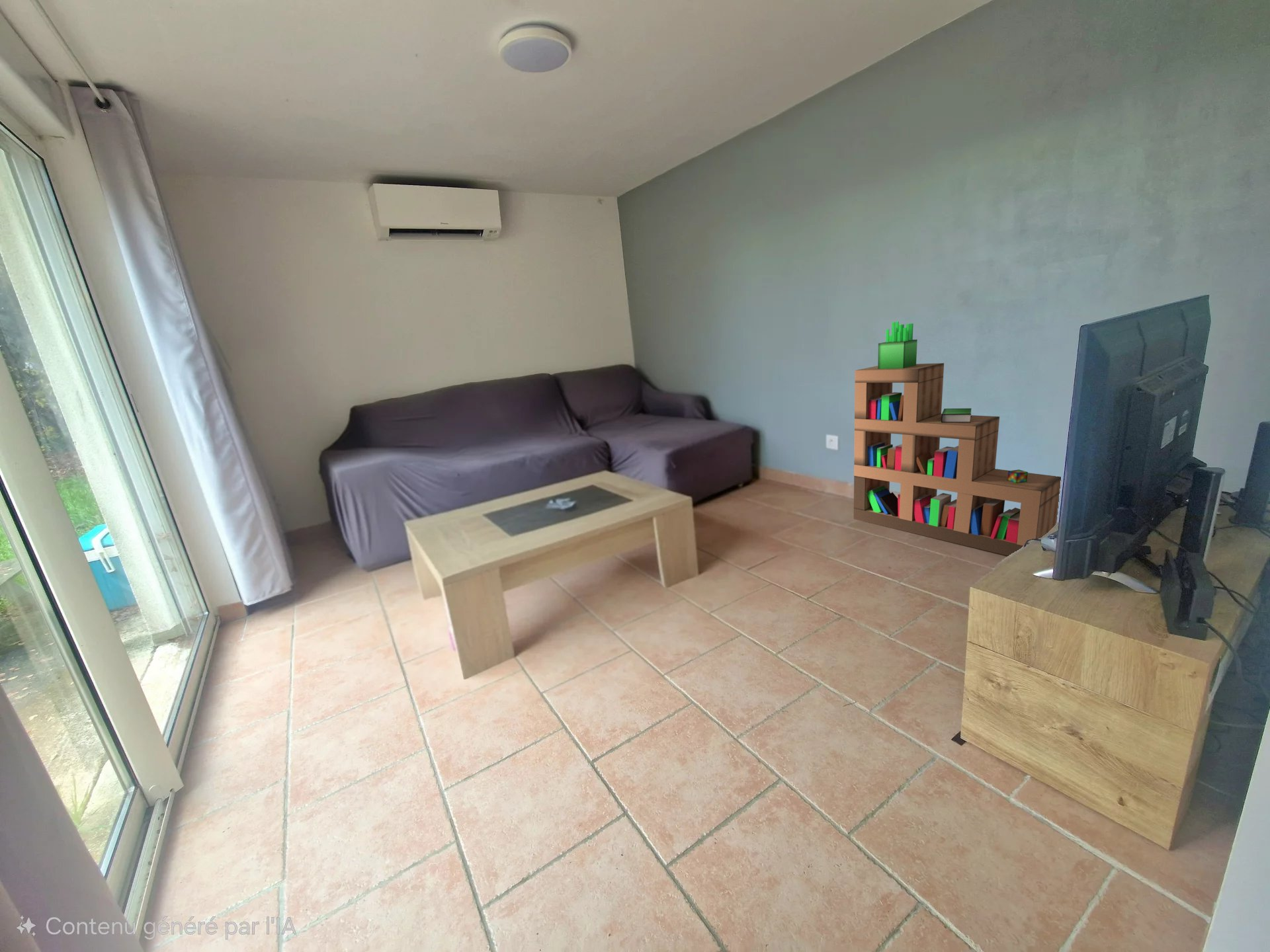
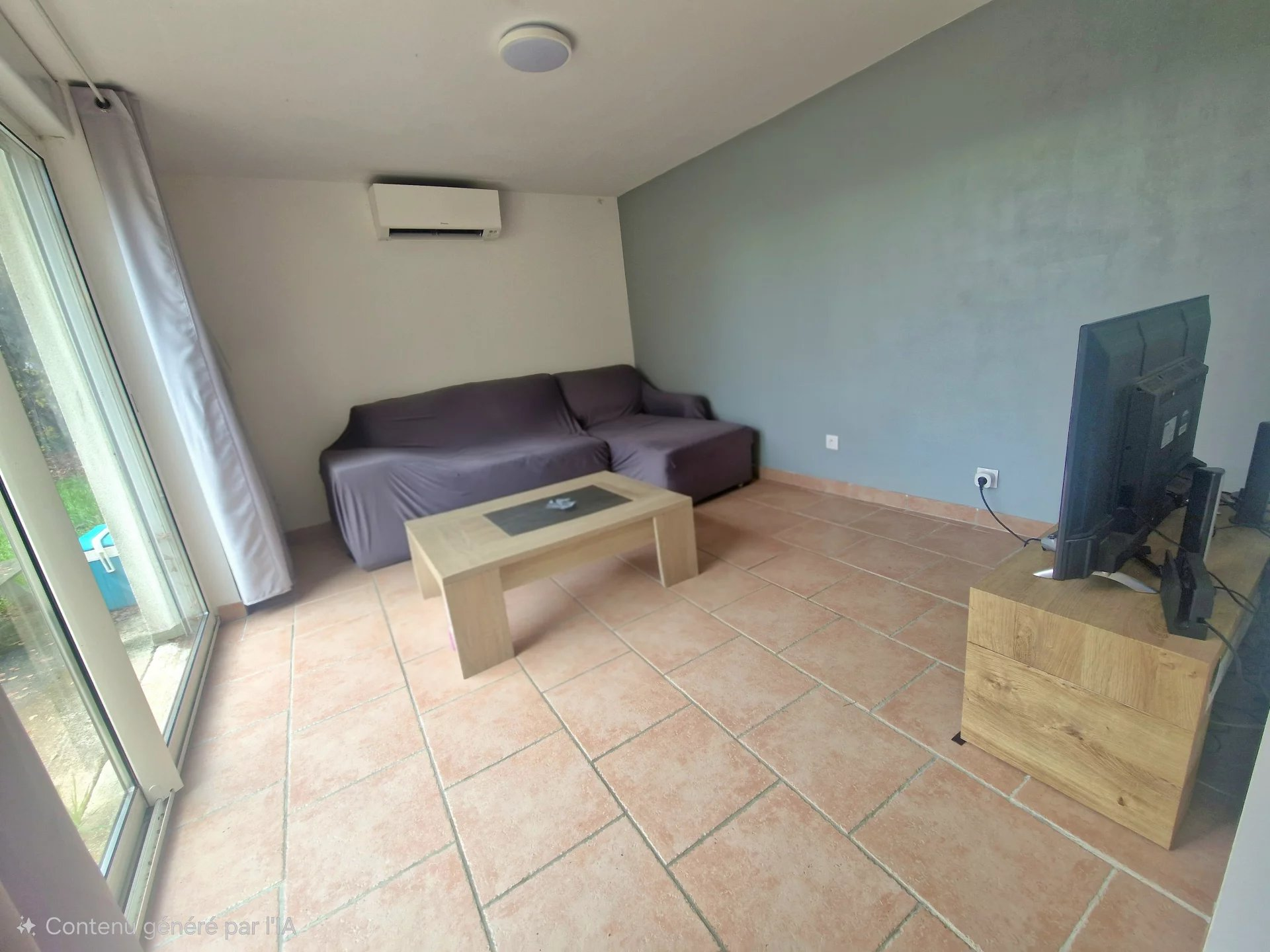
- bookshelf [853,321,1062,557]
